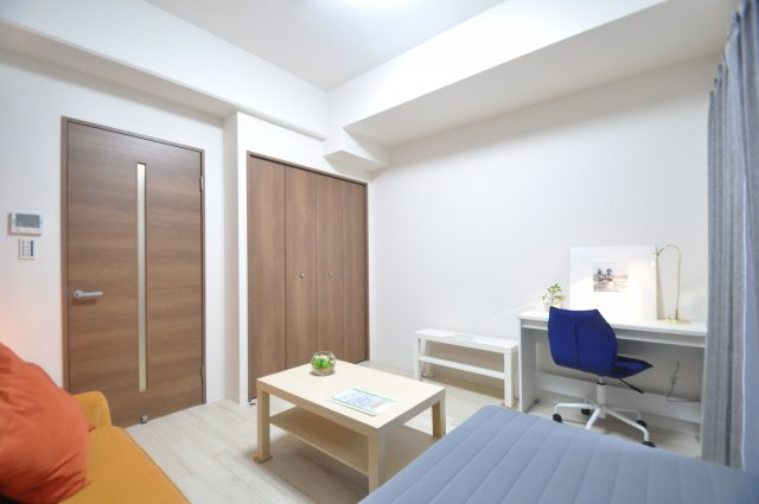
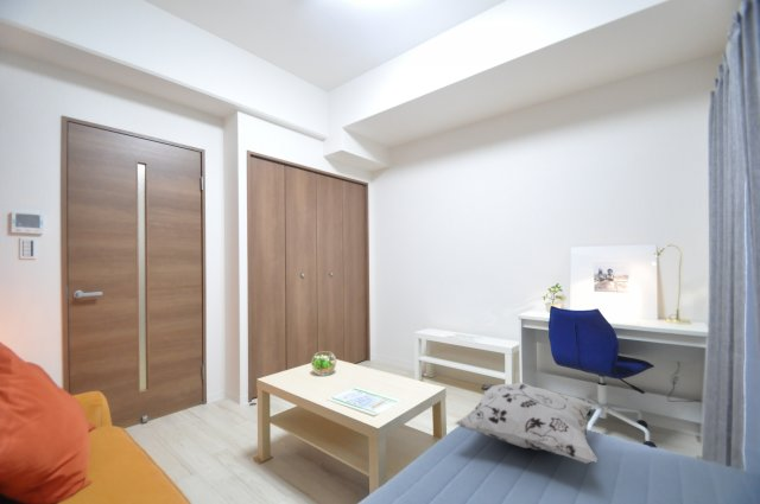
+ decorative pillow [454,381,598,465]
